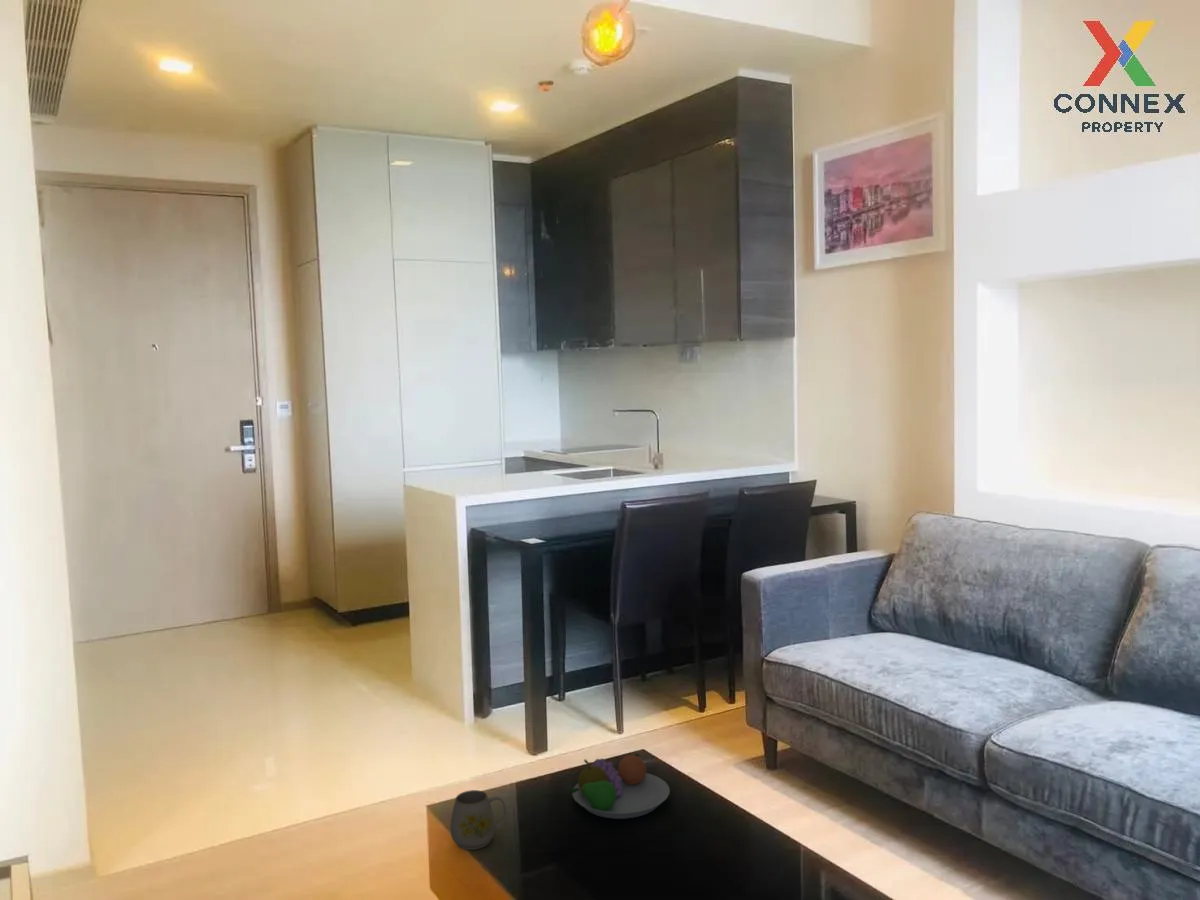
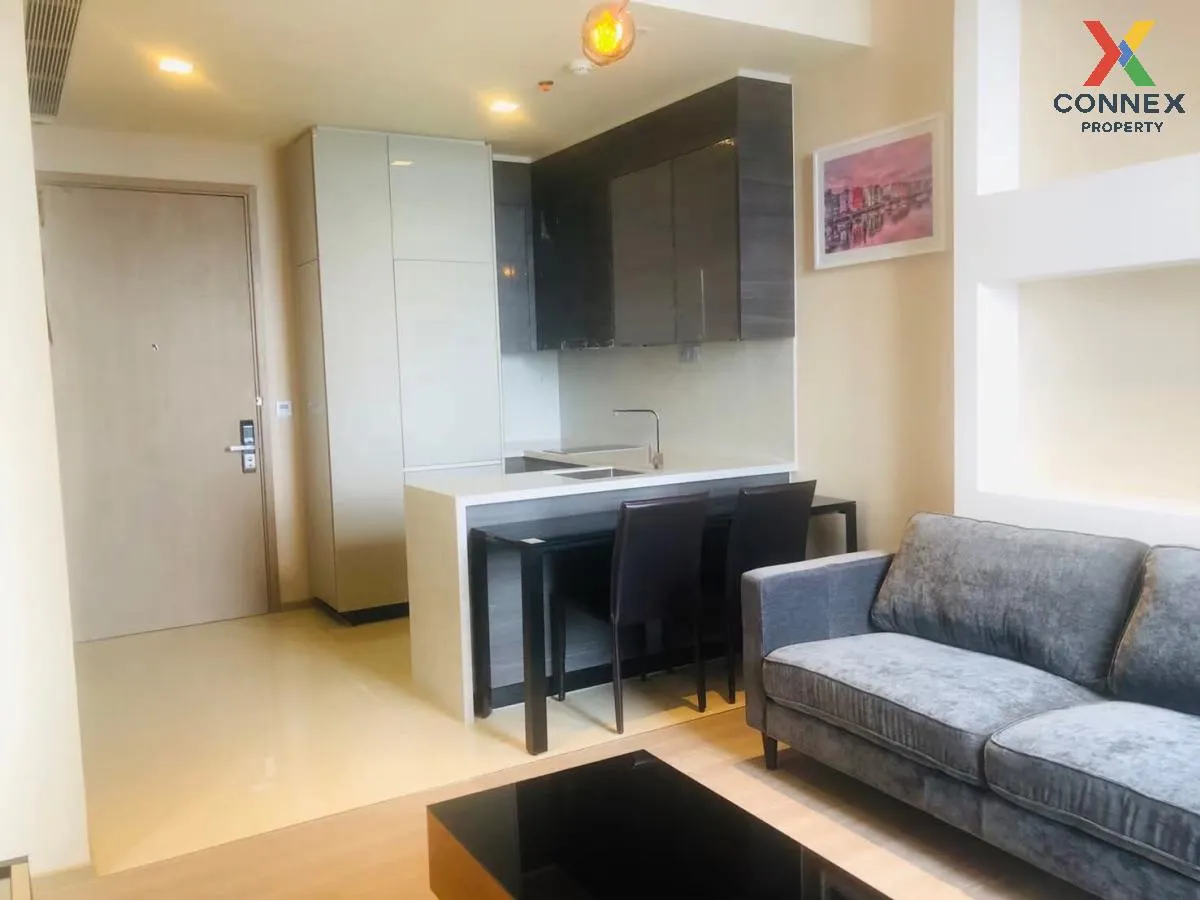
- mug [449,789,508,851]
- fruit bowl [570,753,671,820]
